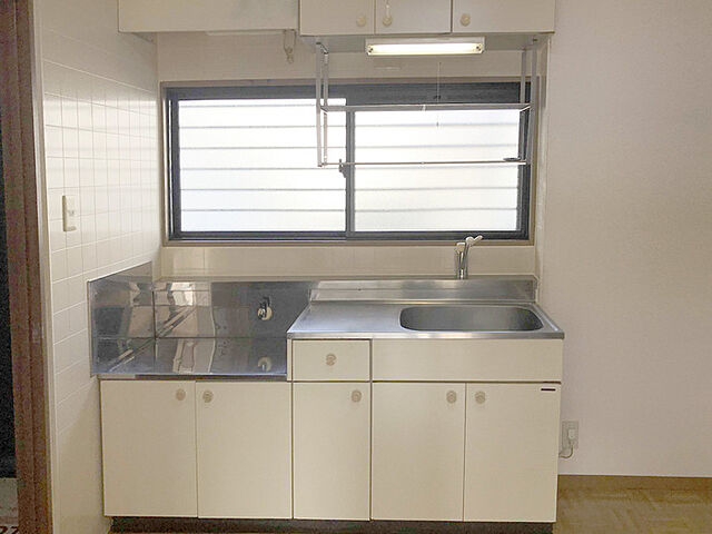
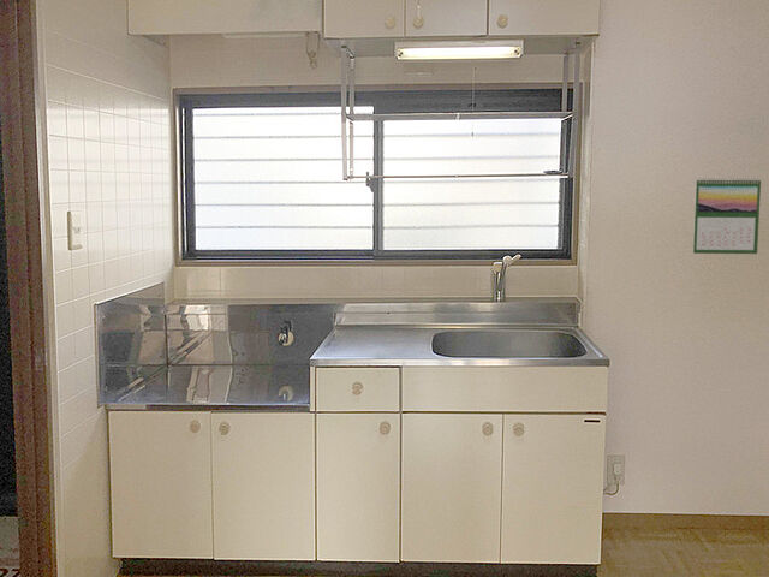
+ calendar [692,176,762,255]
